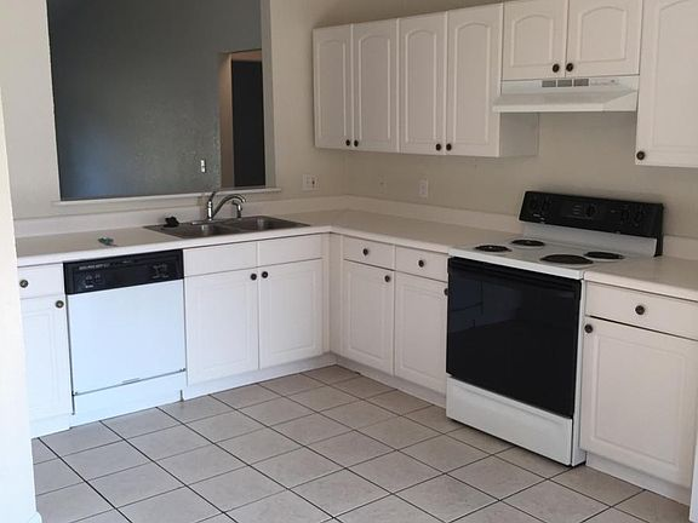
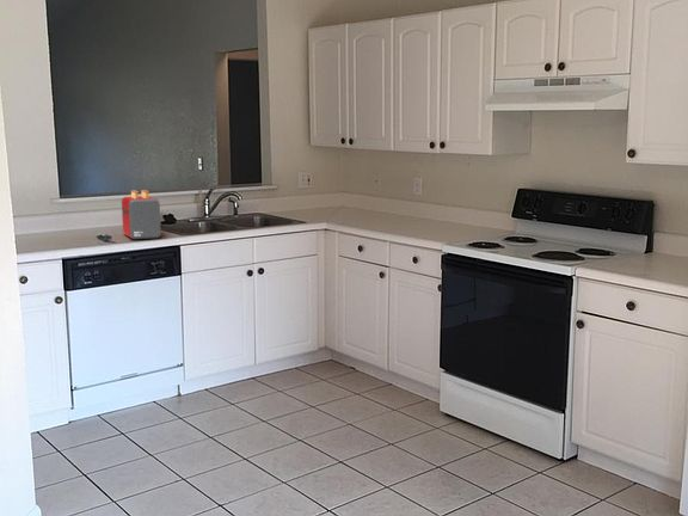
+ toaster [121,189,162,240]
